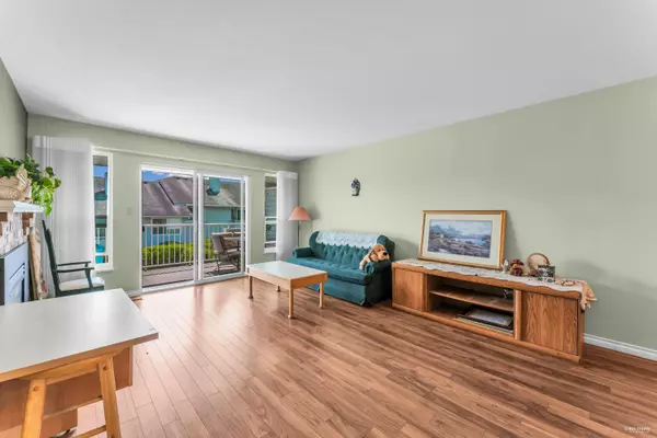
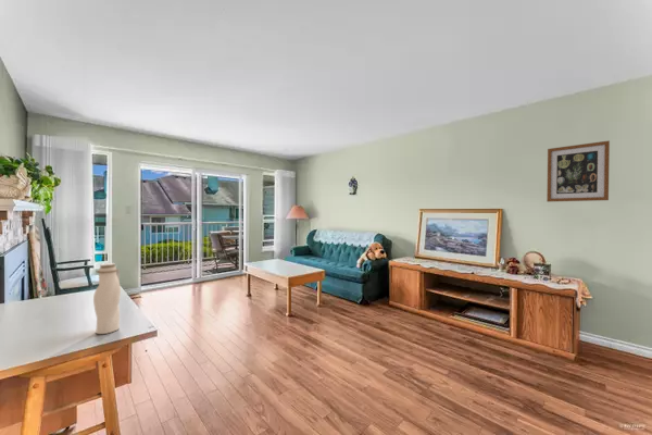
+ wall art [546,139,611,202]
+ water bottle [92,262,122,335]
